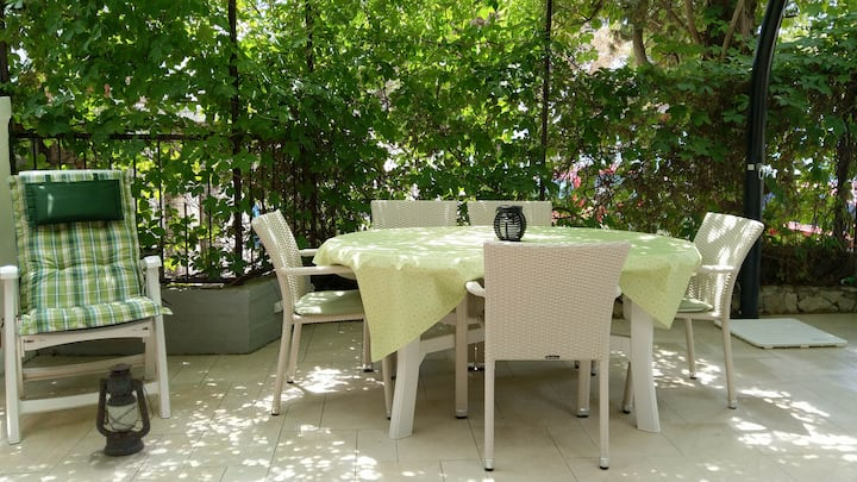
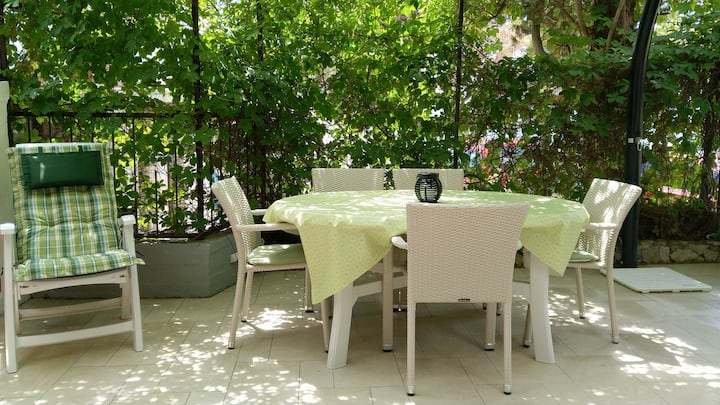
- lantern [95,362,155,457]
